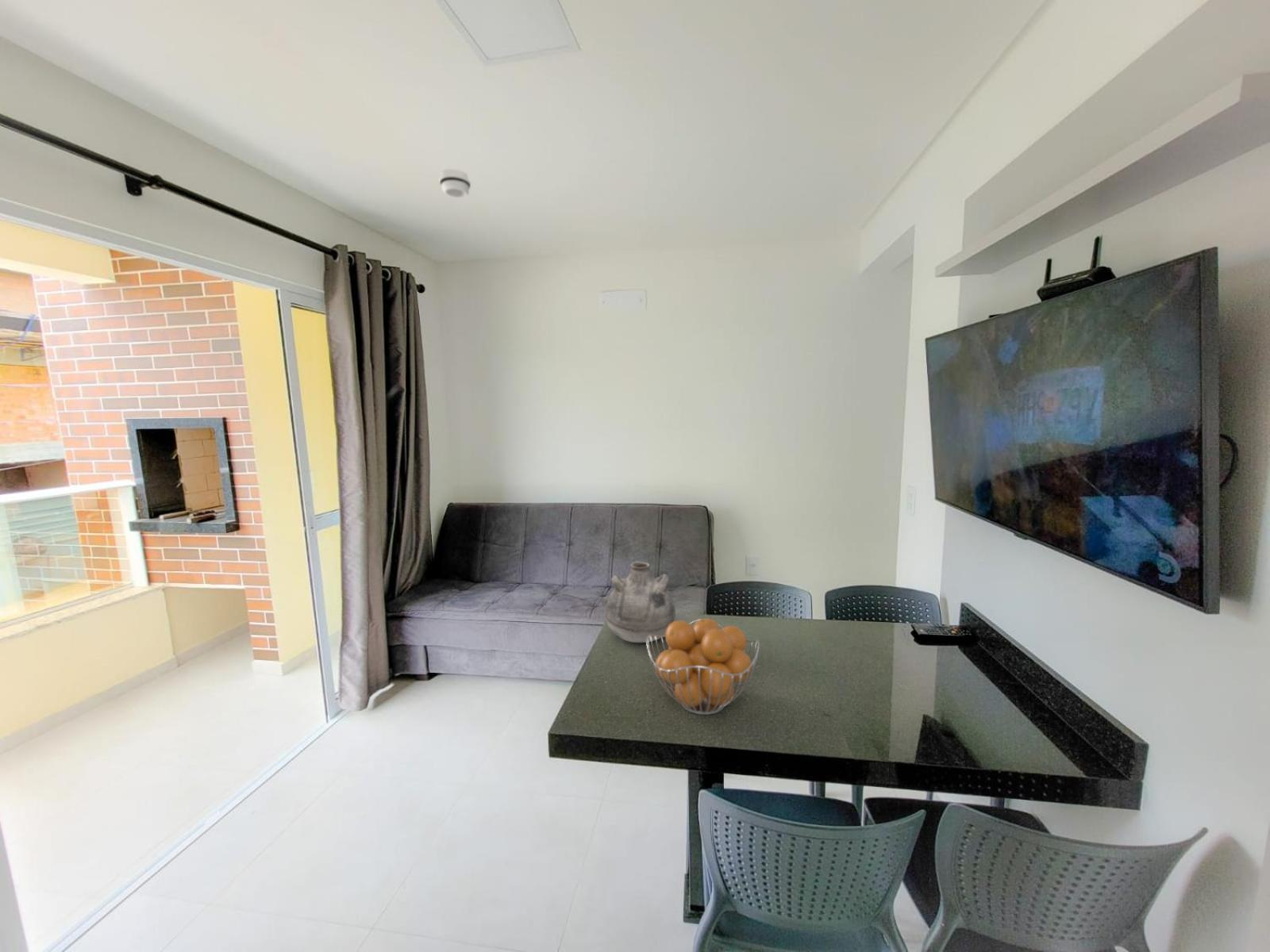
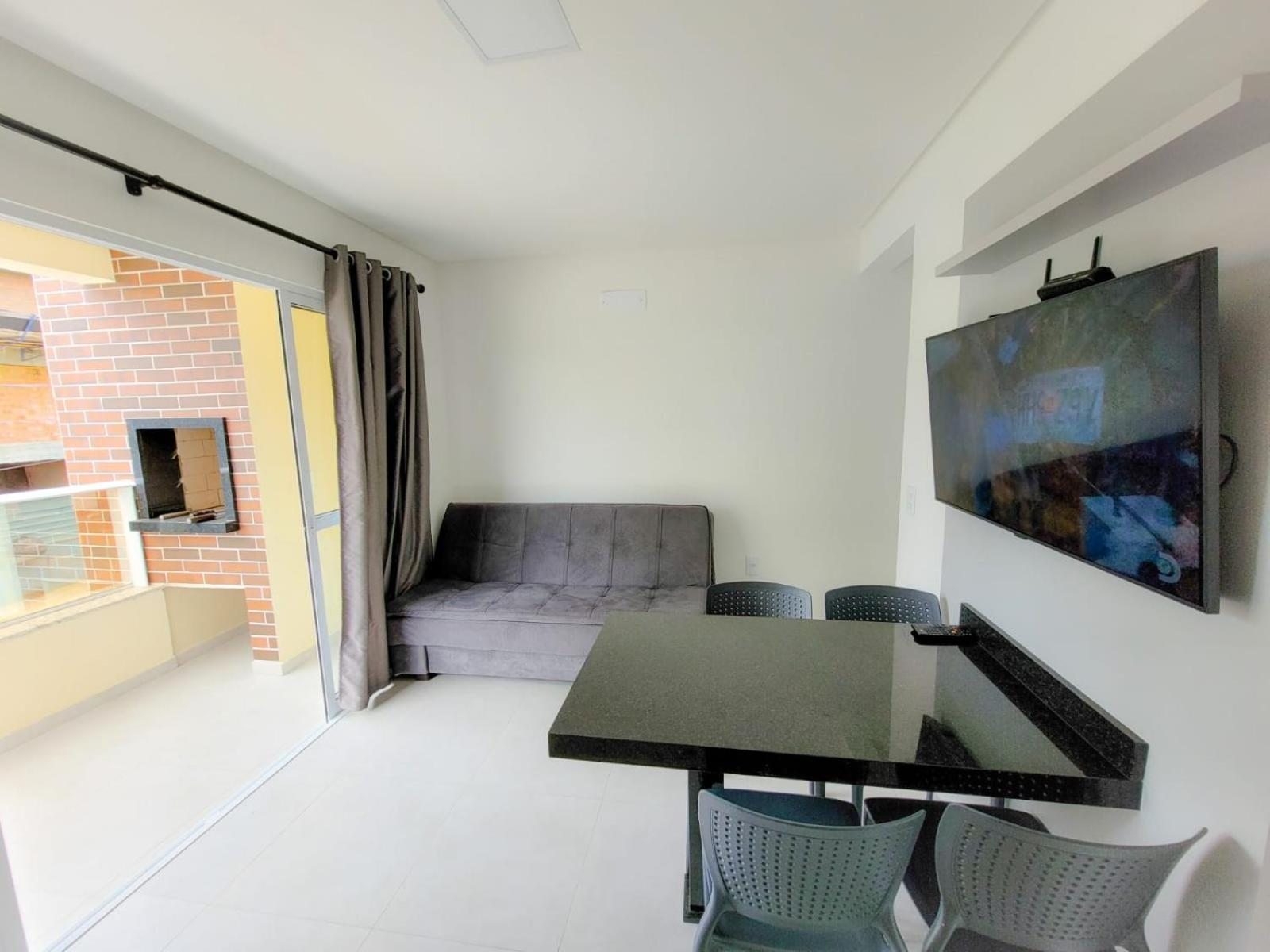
- vase [604,561,676,643]
- smoke detector [439,168,471,198]
- fruit basket [646,617,760,716]
